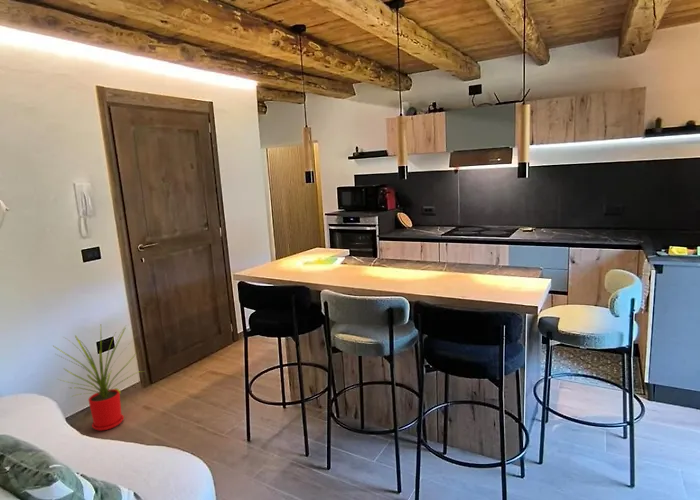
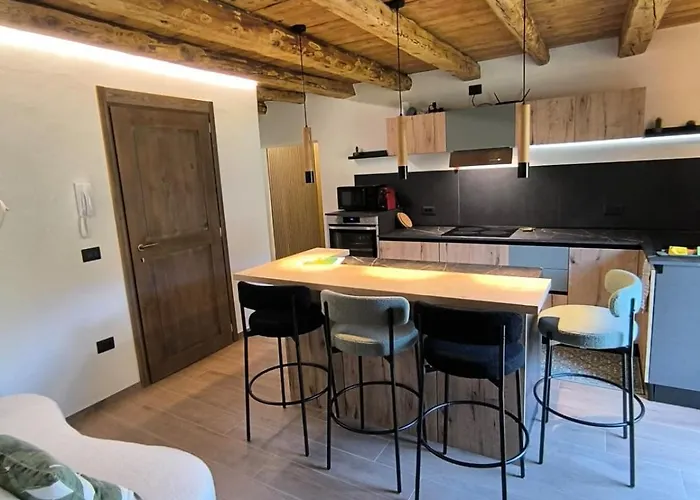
- house plant [51,325,144,432]
